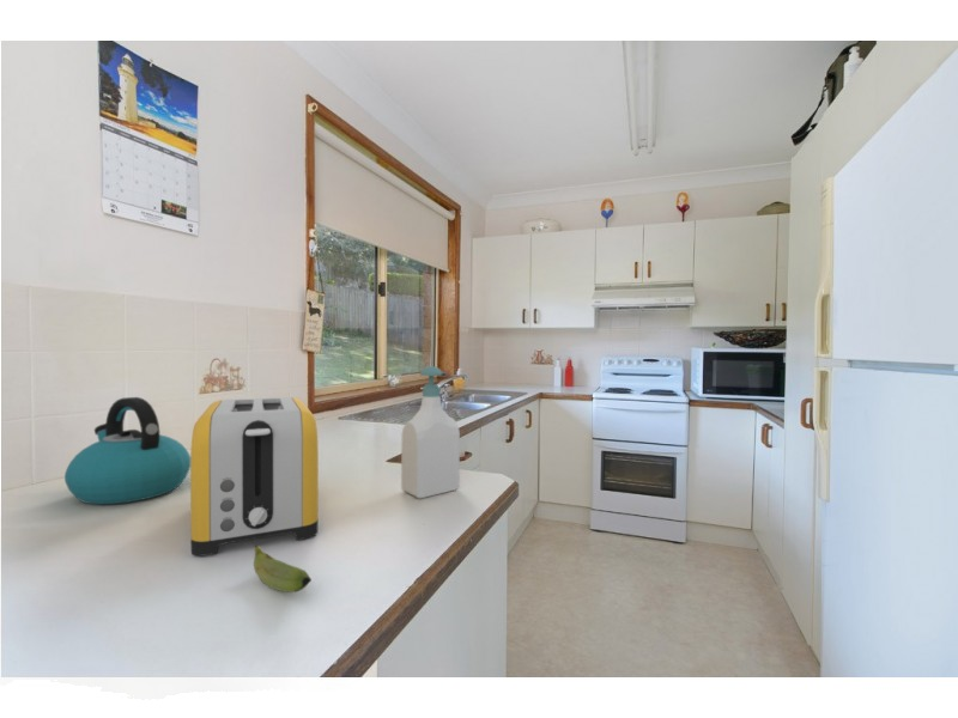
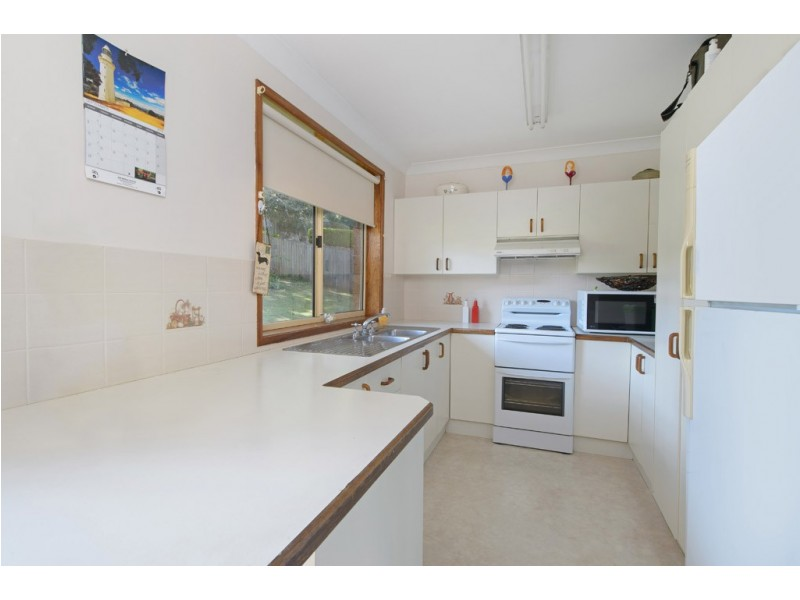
- banana [253,543,313,594]
- toaster [189,396,320,556]
- soap bottle [400,365,461,499]
- kettle [63,396,190,505]
